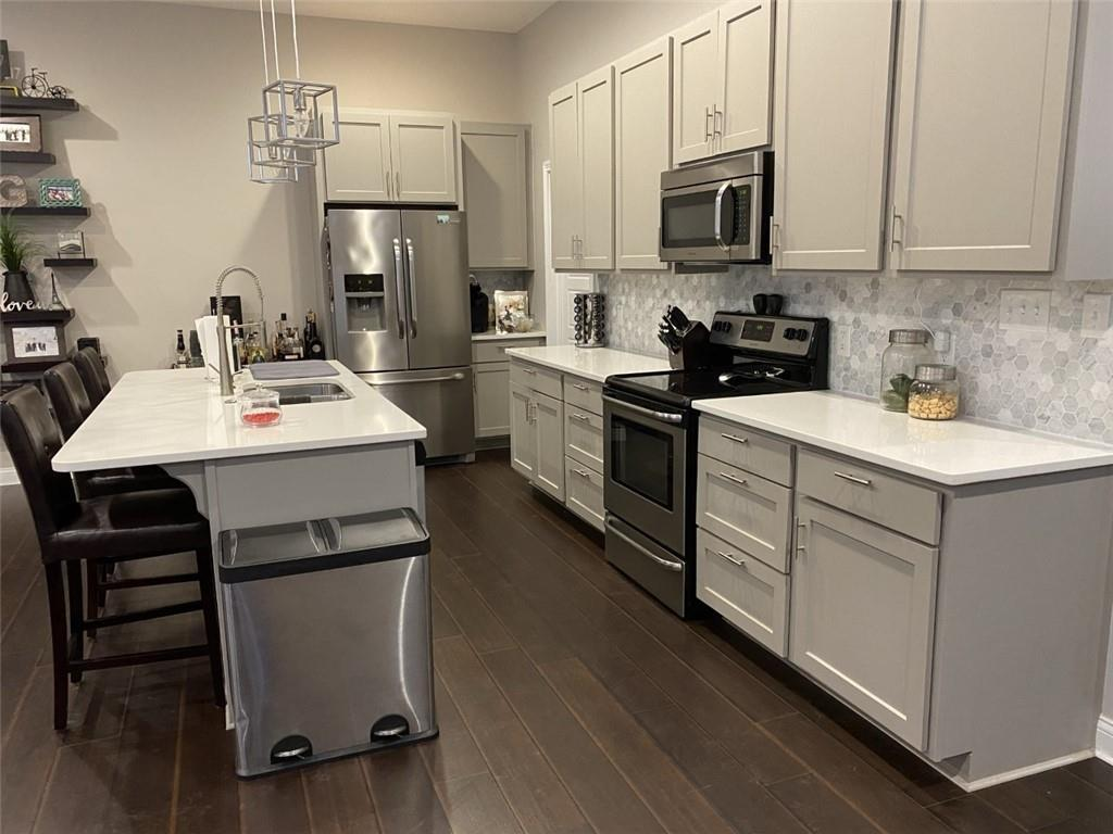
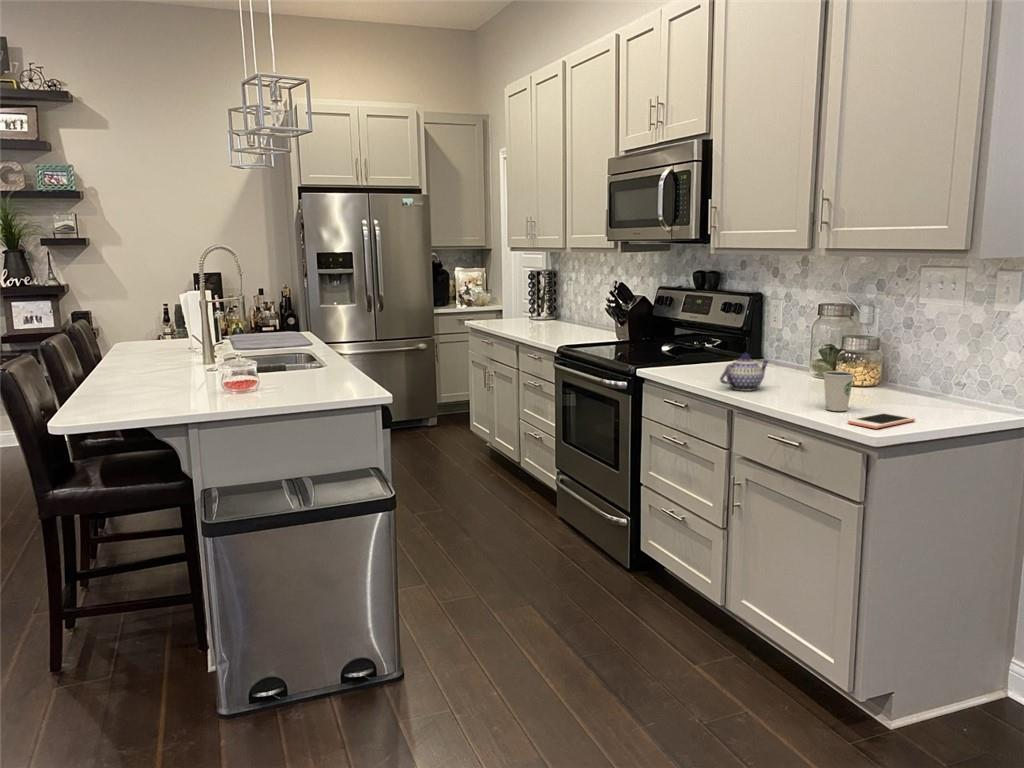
+ dixie cup [822,370,856,412]
+ cell phone [847,412,916,430]
+ teapot [719,353,770,392]
